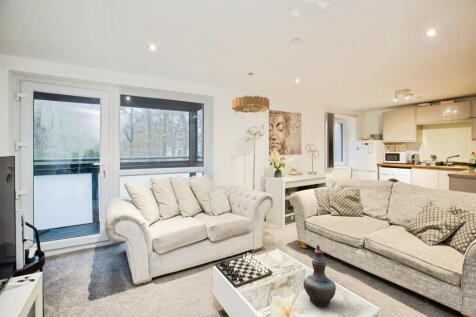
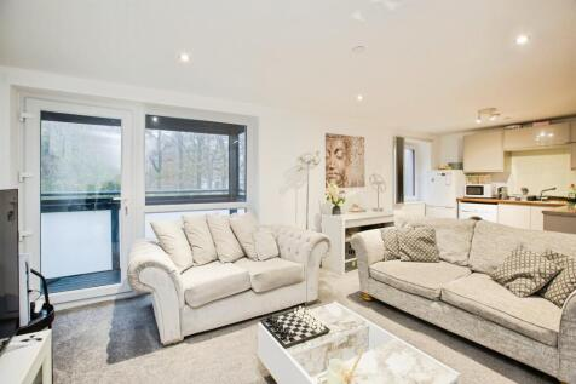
- chandelier [231,72,270,119]
- decorative vase [303,243,337,307]
